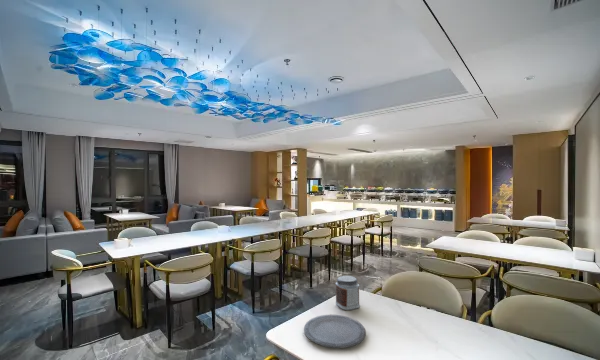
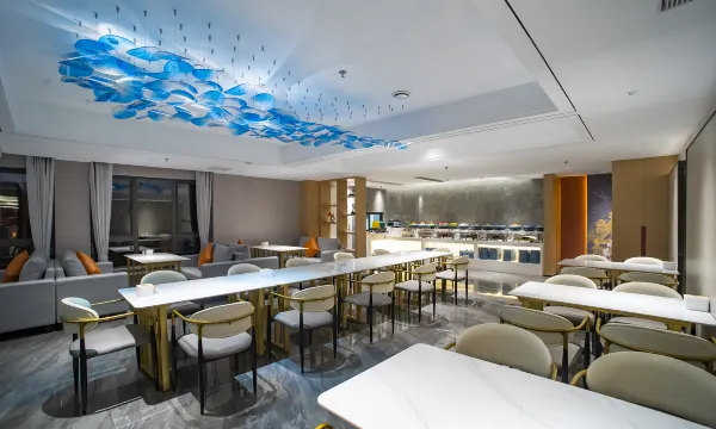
- plate [303,314,367,349]
- jar [334,275,361,311]
